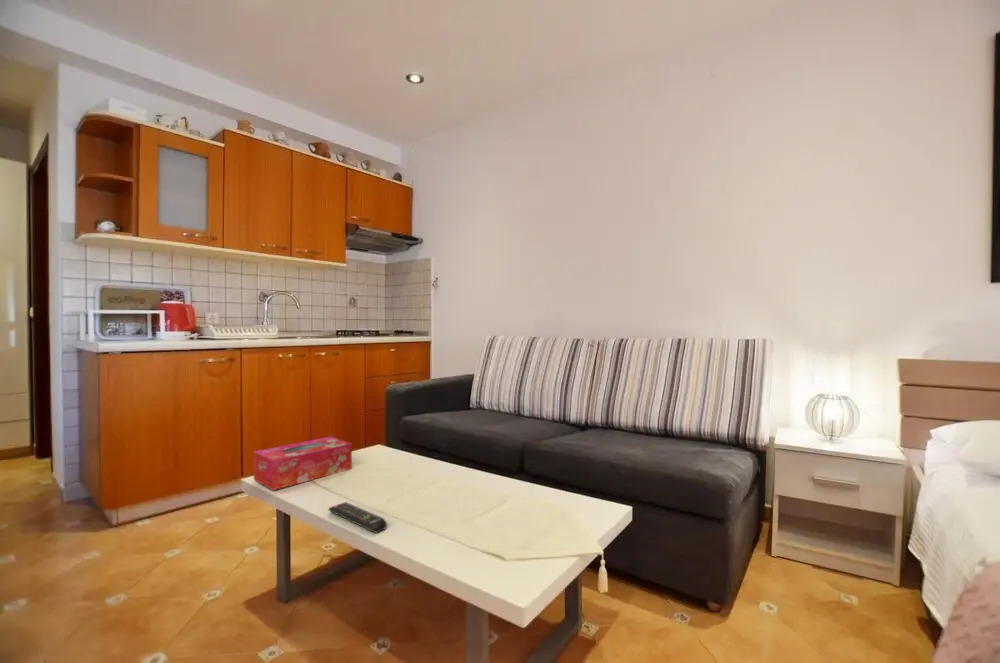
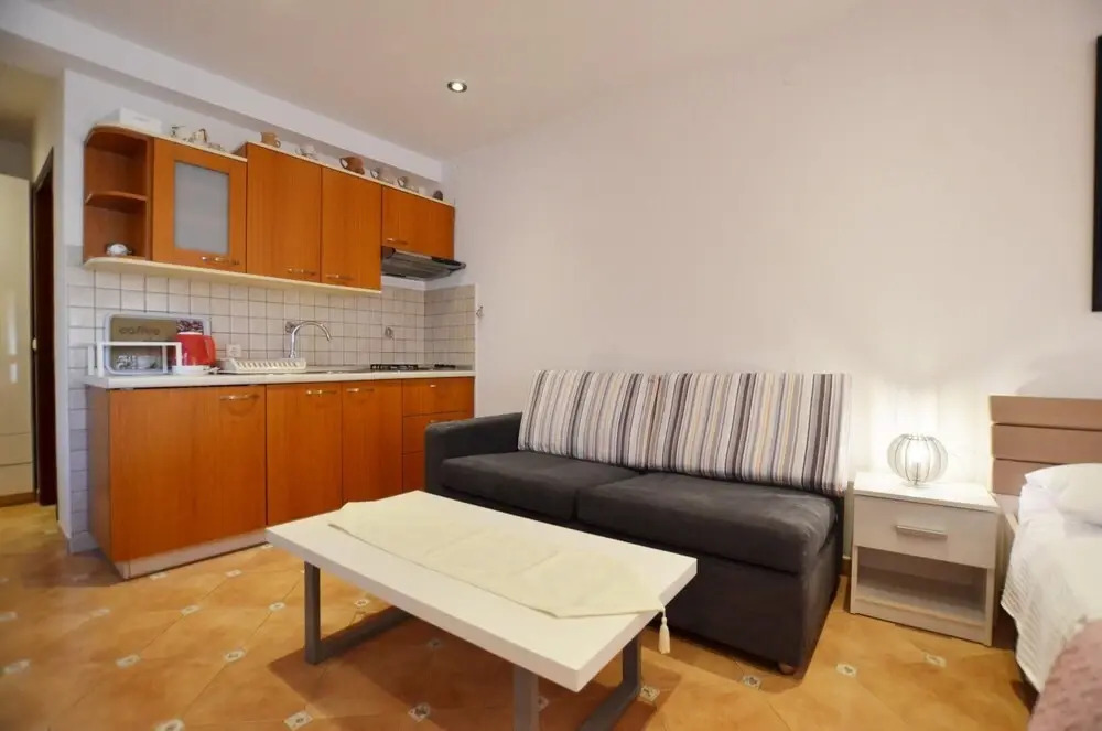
- remote control [327,501,388,534]
- tissue box [253,436,353,491]
